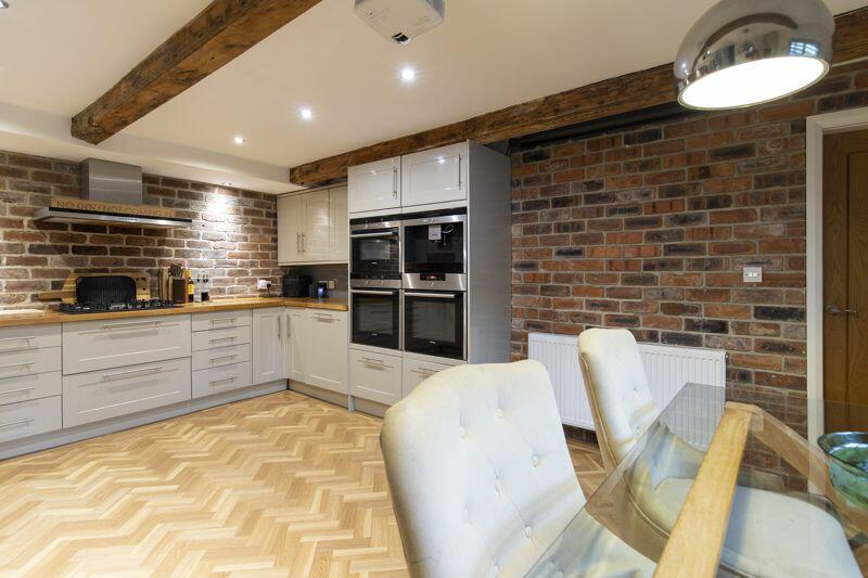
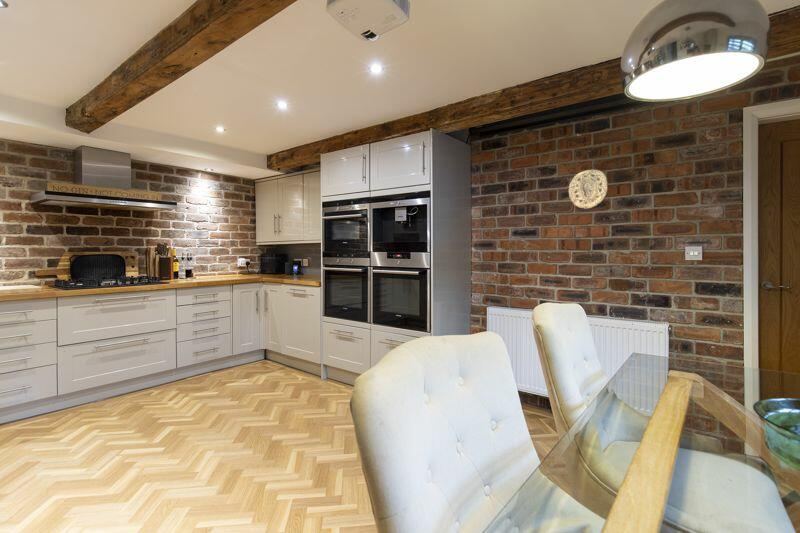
+ decorative plate [568,169,609,210]
